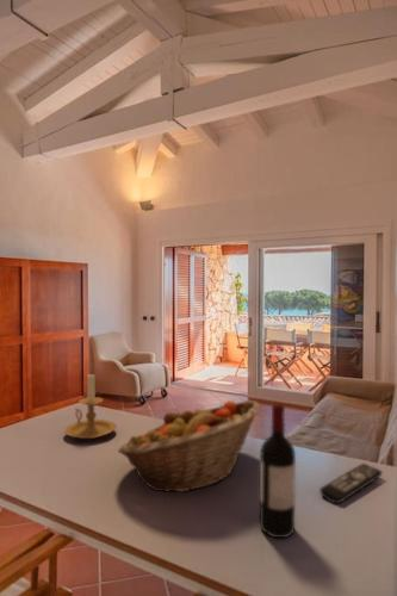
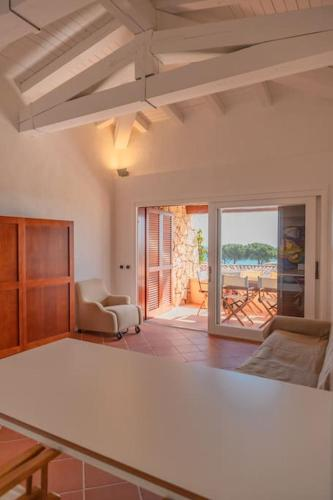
- remote control [318,462,384,504]
- wine bottle [259,402,297,539]
- fruit basket [117,399,261,492]
- candle holder [63,371,118,440]
